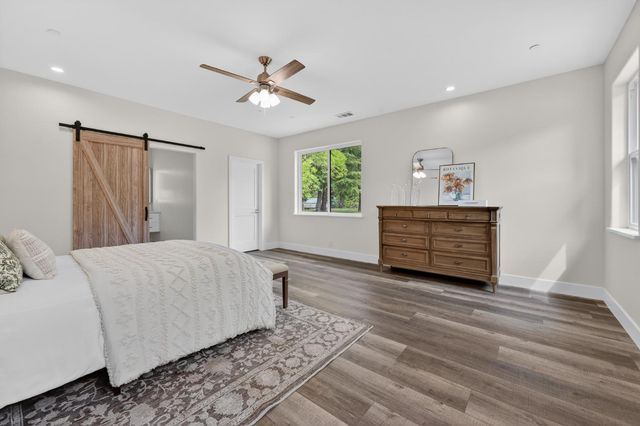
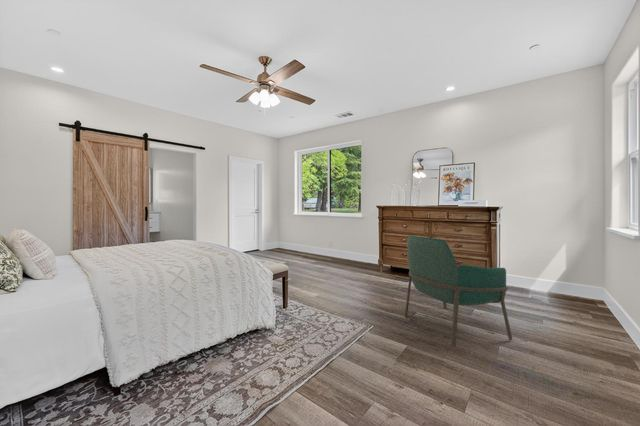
+ armchair [404,235,513,348]
